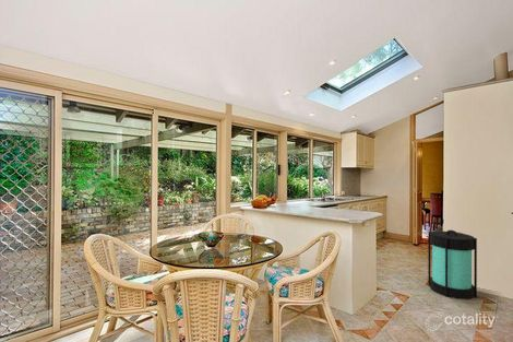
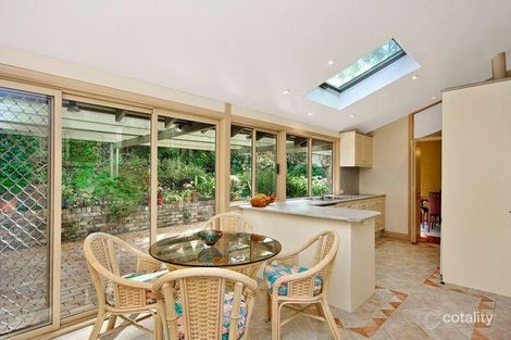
- lantern [427,229,478,300]
